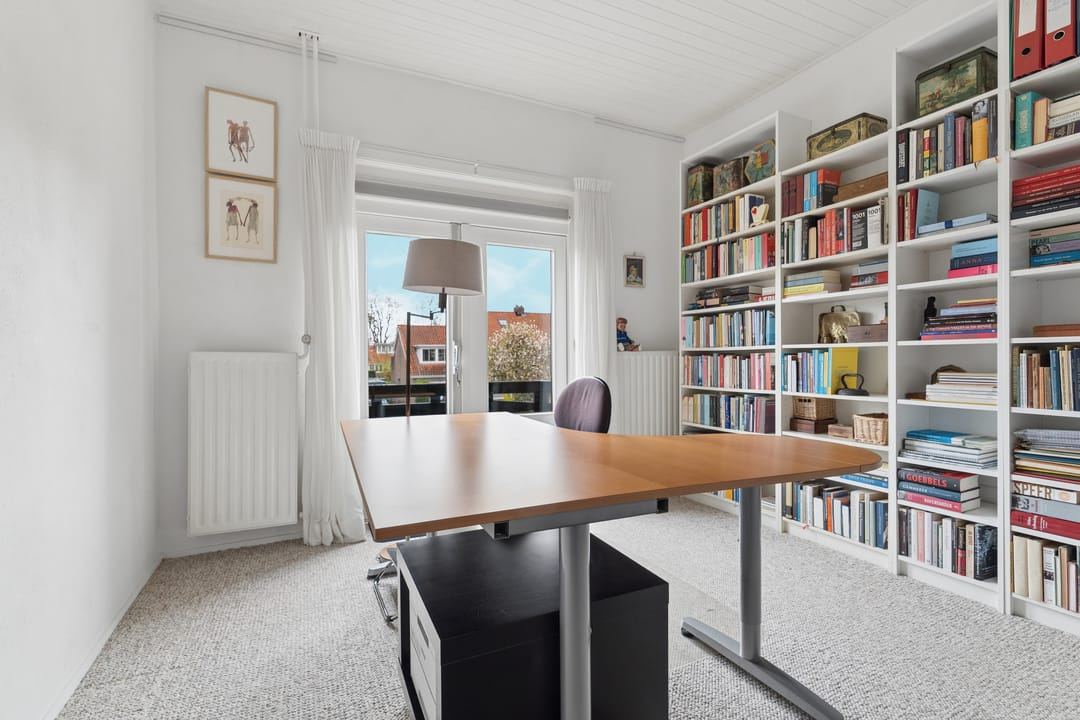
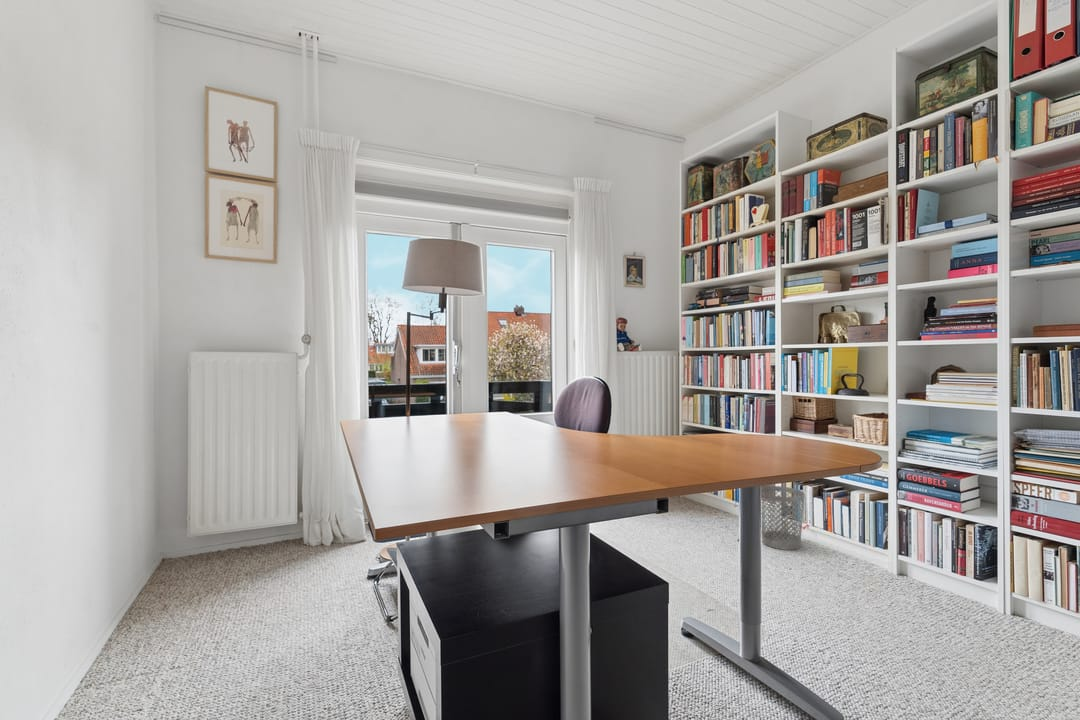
+ wastebasket [761,485,806,551]
